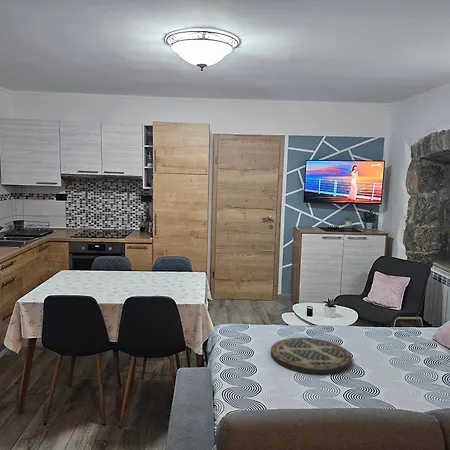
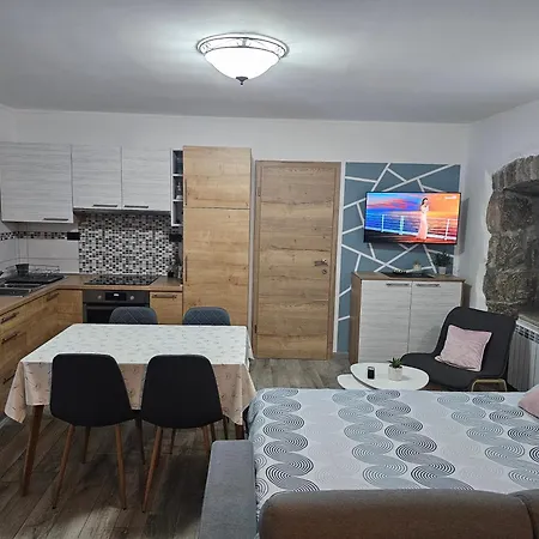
- tray [270,337,353,375]
